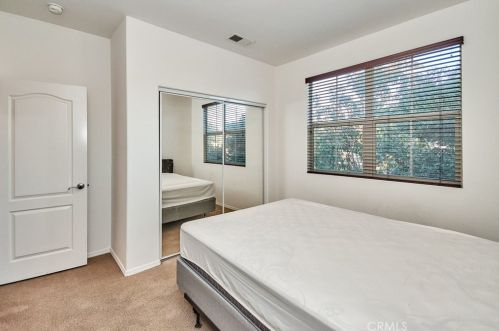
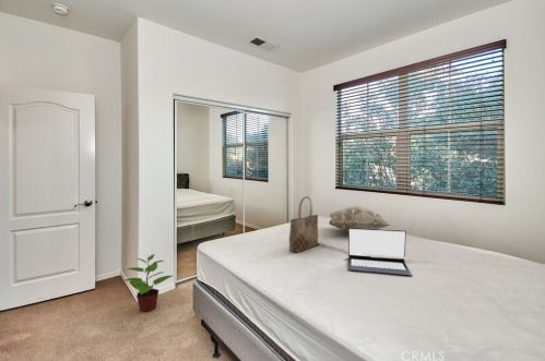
+ potted plant [123,253,174,313]
+ laptop [347,228,413,277]
+ decorative pillow [328,205,391,232]
+ tote bag [288,195,319,254]
